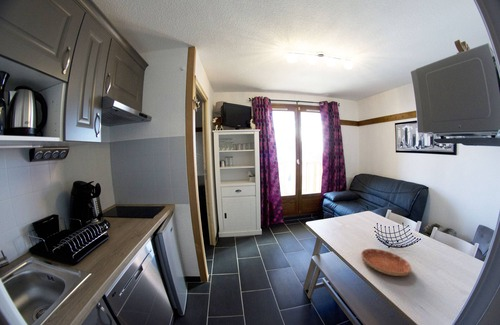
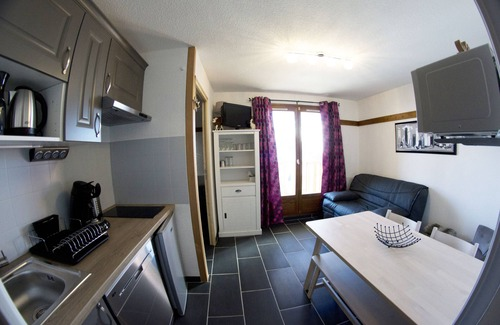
- saucer [360,248,412,277]
